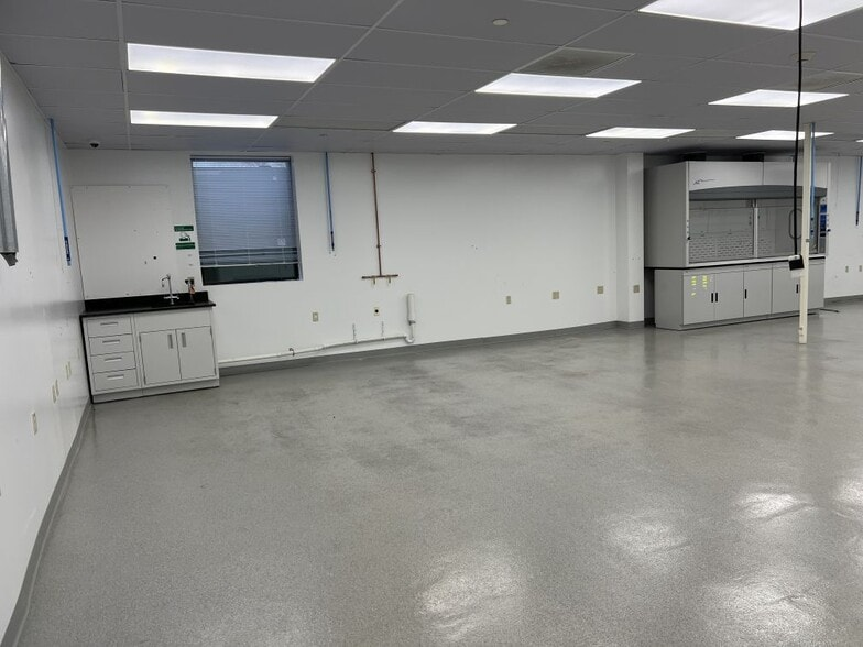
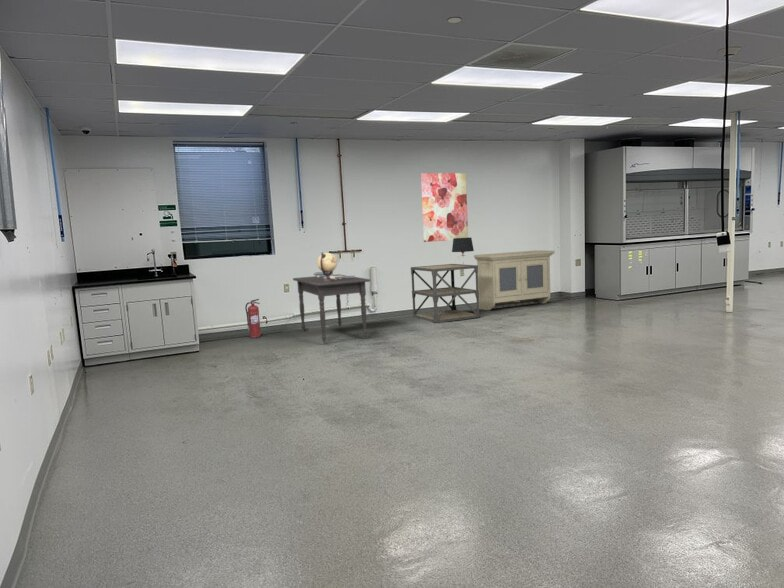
+ wall art [420,172,469,243]
+ shelving unit [410,263,481,324]
+ storage cabinet [473,249,556,311]
+ fire extinguisher [244,298,262,339]
+ table lamp [451,237,475,266]
+ desk [292,251,371,345]
